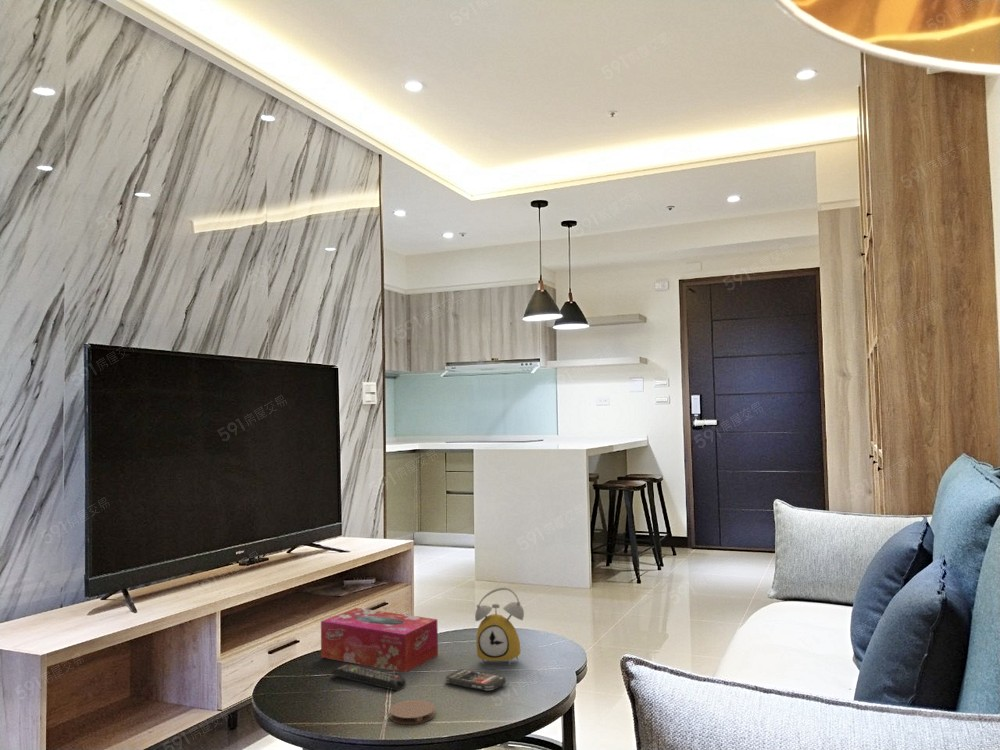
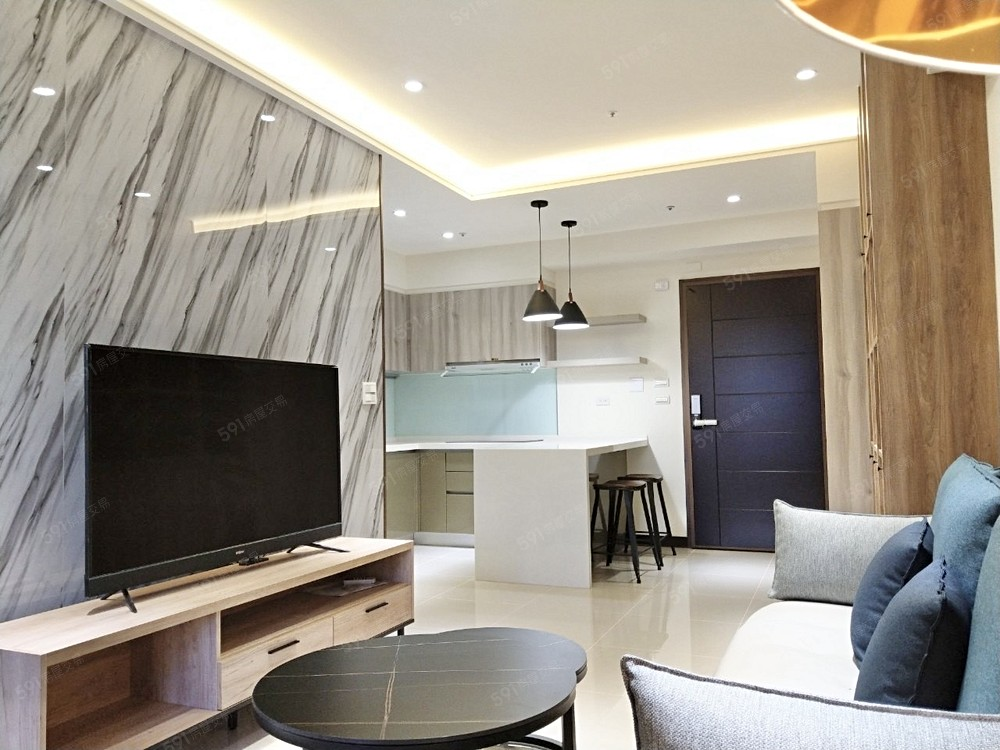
- coaster [389,699,436,725]
- alarm clock [474,586,525,666]
- remote control [329,663,407,692]
- smartphone [444,668,507,692]
- tissue box [320,607,439,673]
